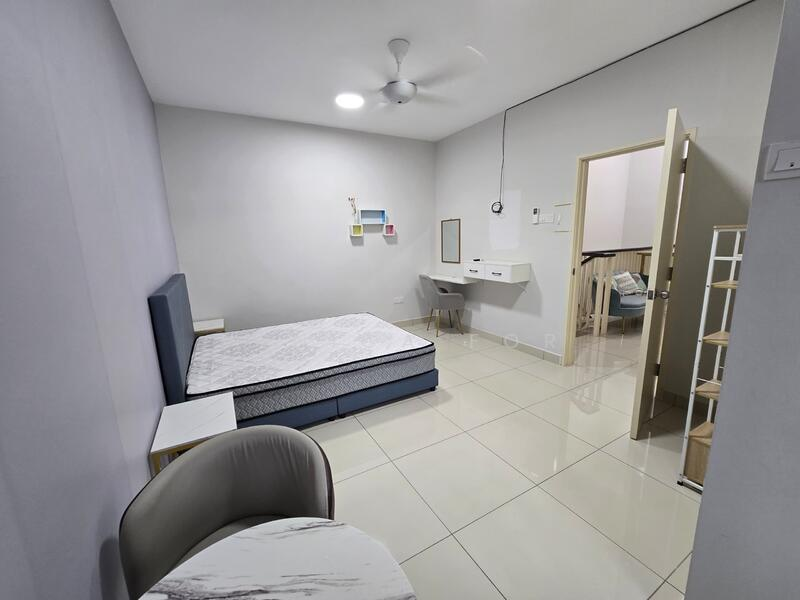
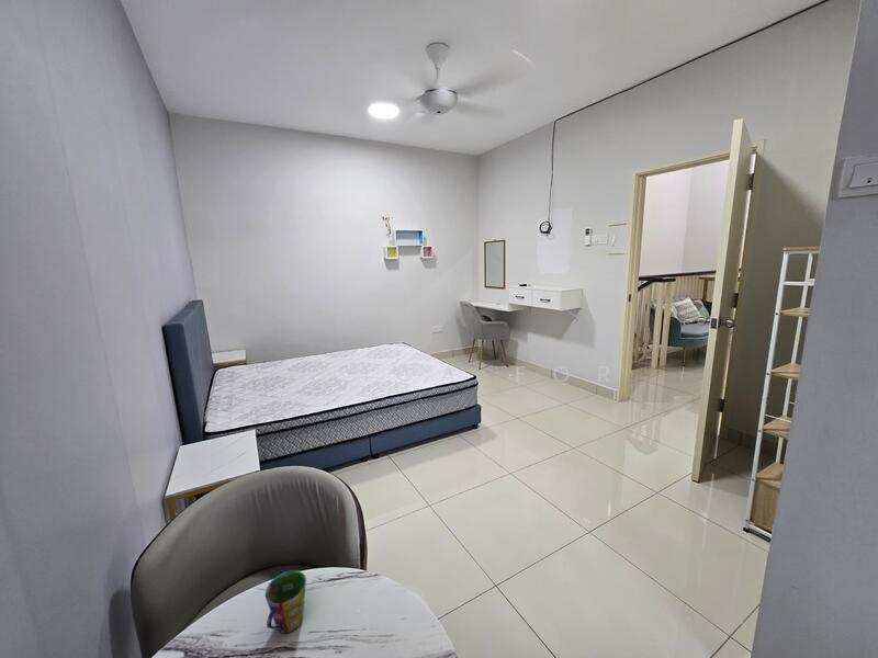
+ cup [264,569,307,634]
